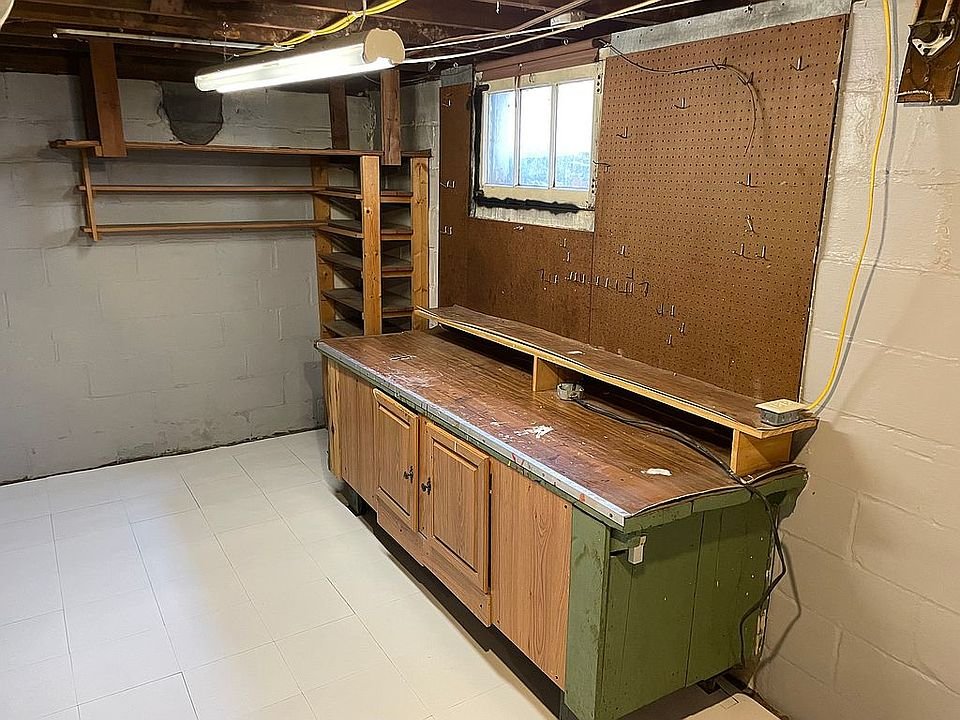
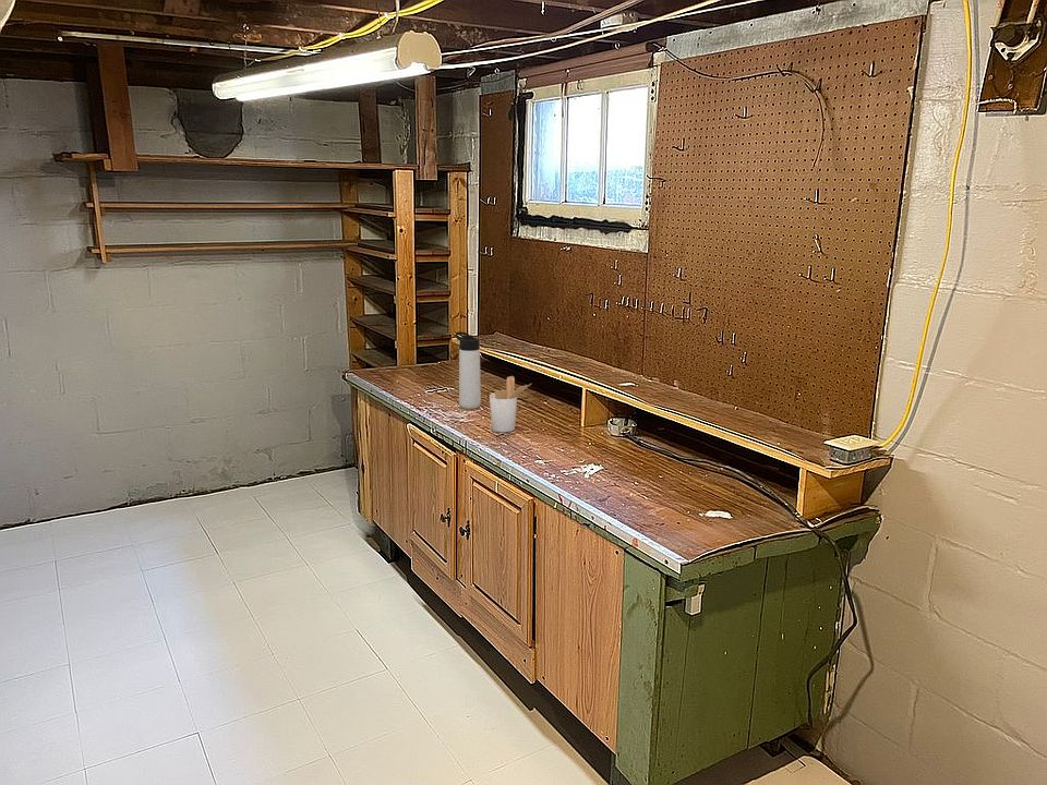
+ utensil holder [489,375,532,433]
+ thermos bottle [454,330,482,410]
